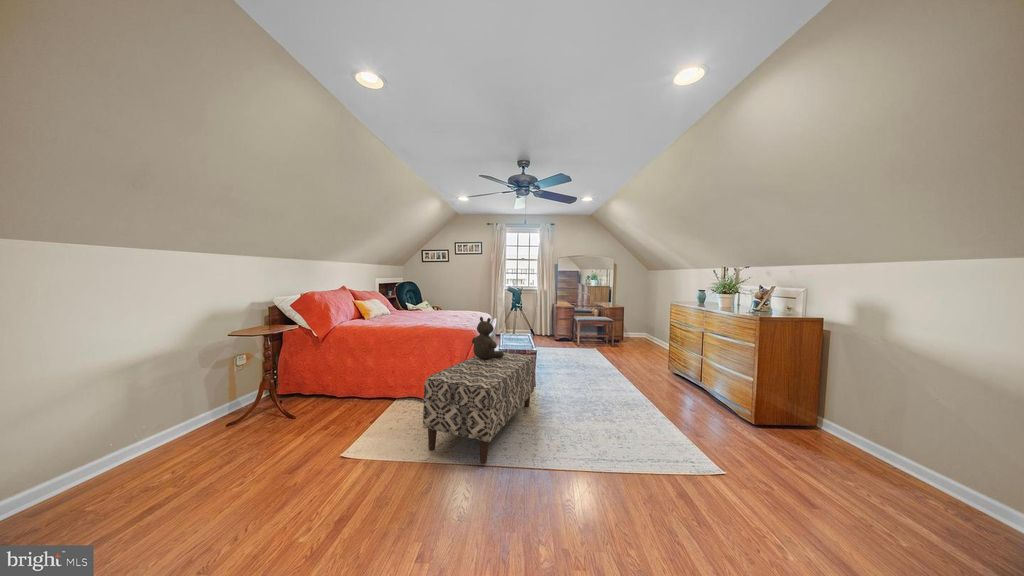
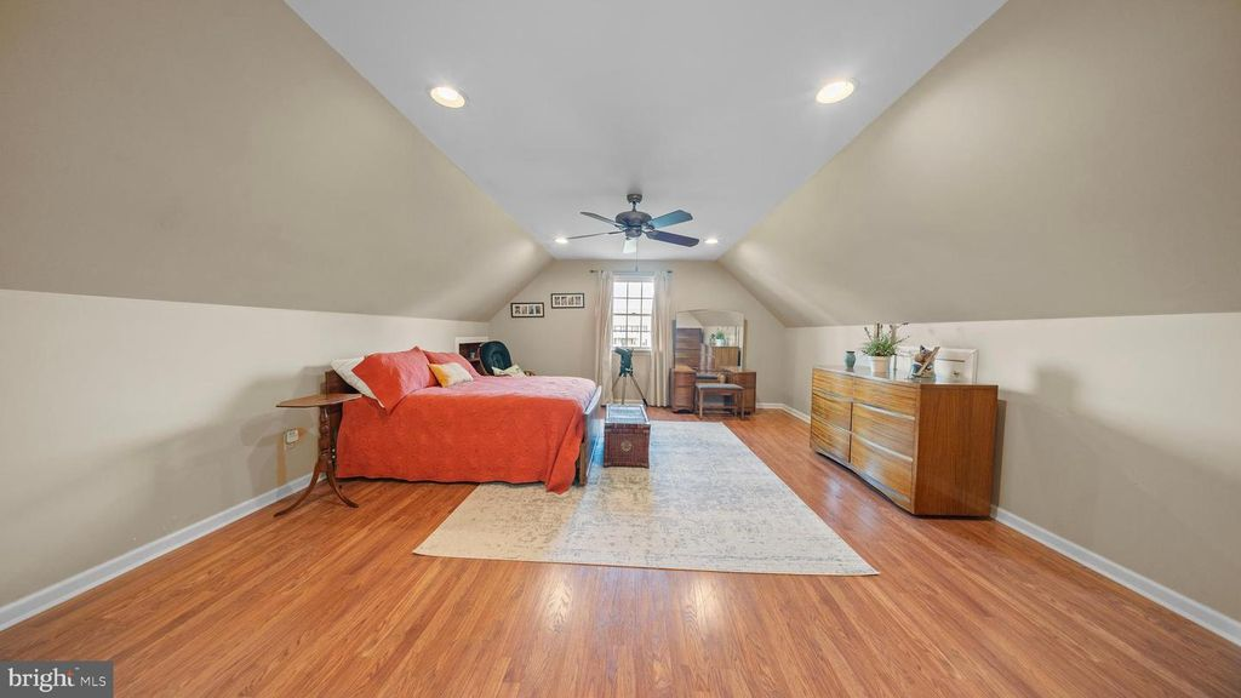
- bench [422,351,536,465]
- teddy bear [471,316,504,359]
